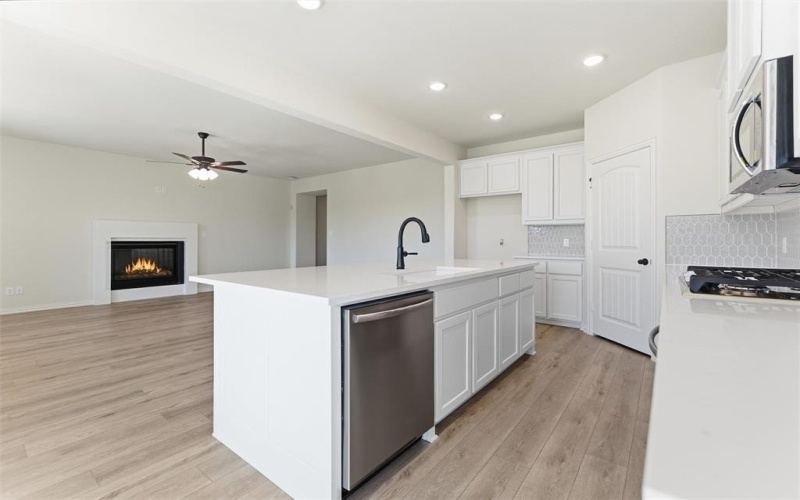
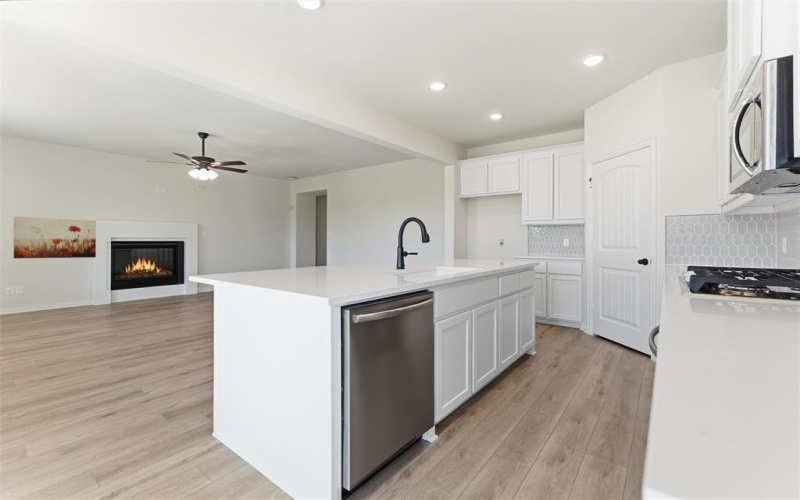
+ wall art [13,216,97,259]
